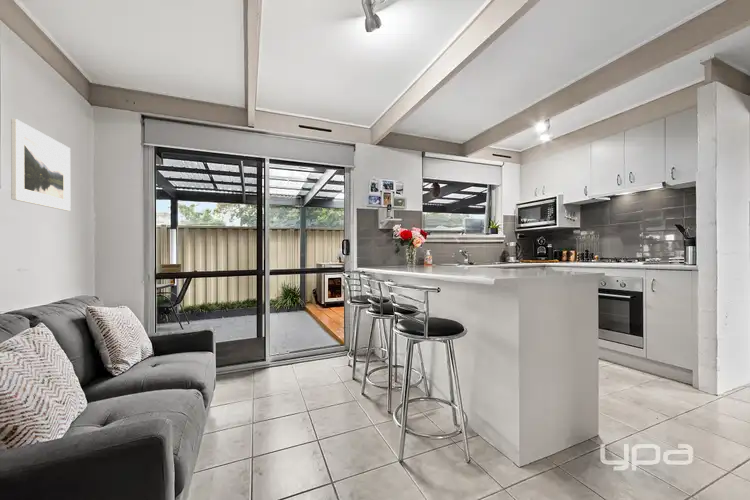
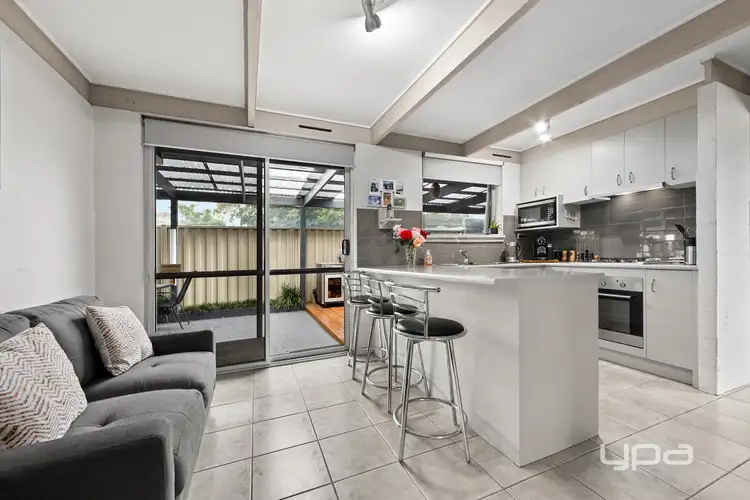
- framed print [10,118,71,212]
